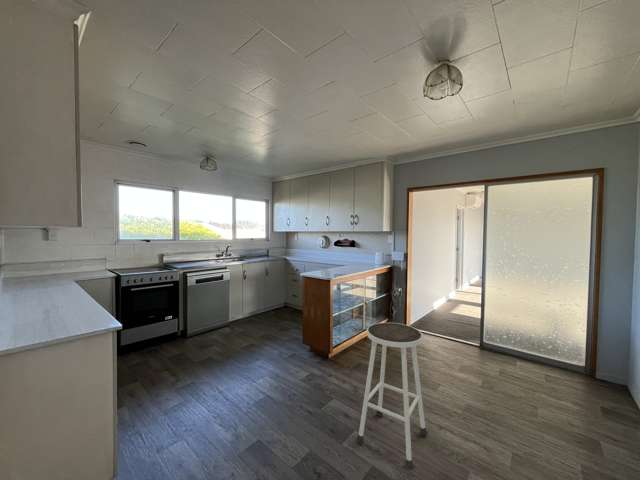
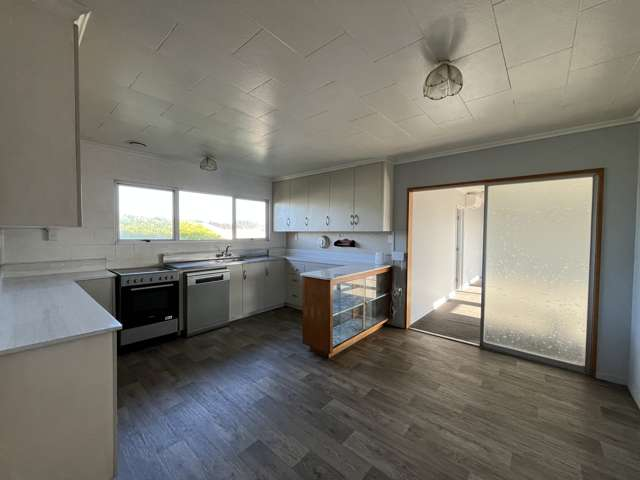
- stool [355,322,428,471]
